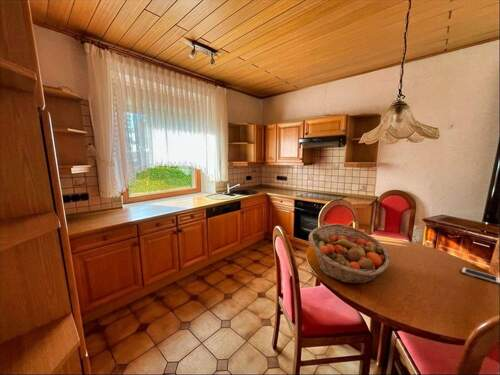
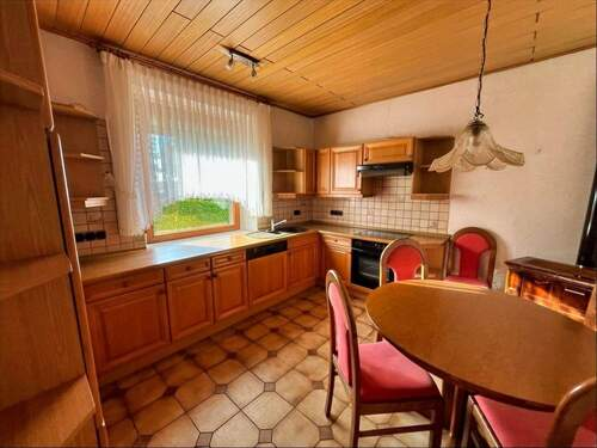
- cell phone [460,266,500,285]
- fruit basket [308,223,391,285]
